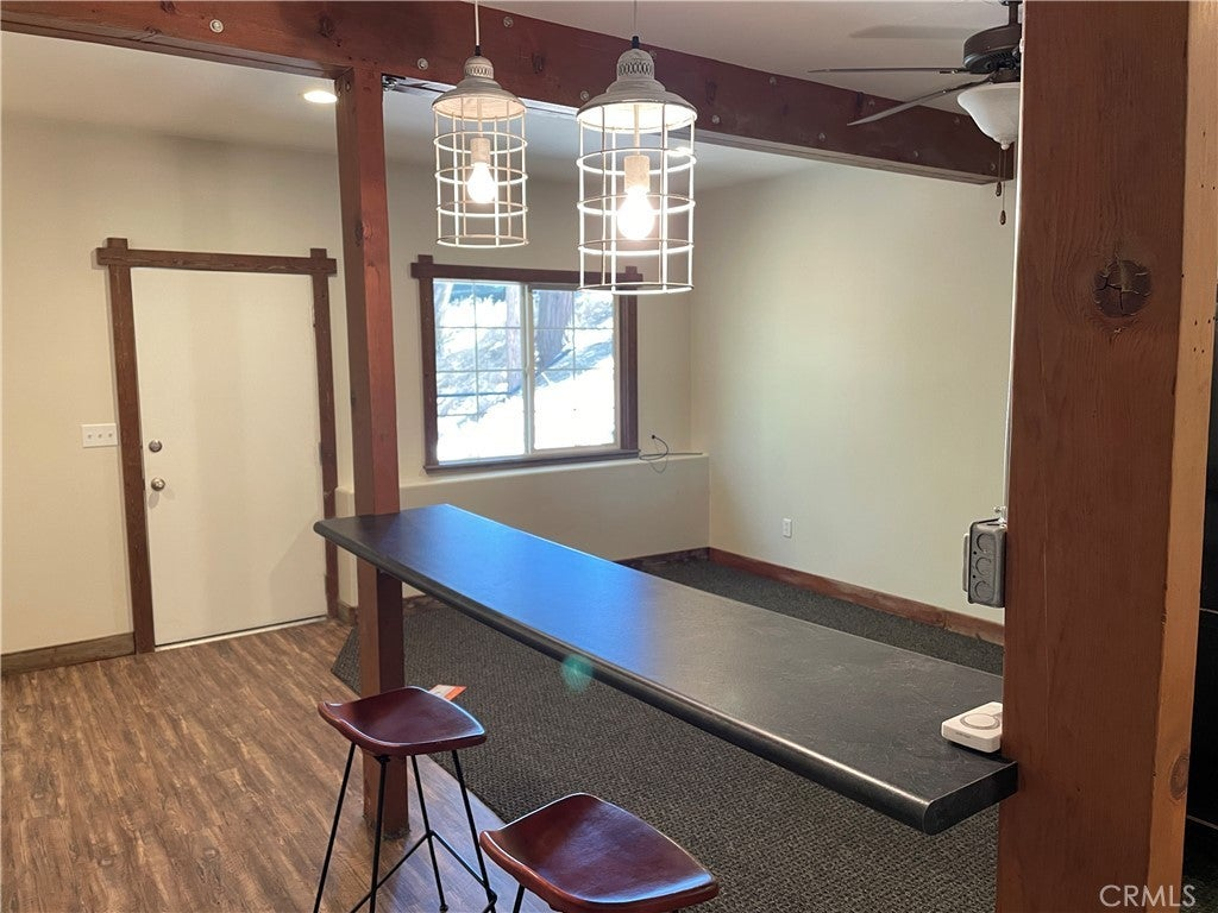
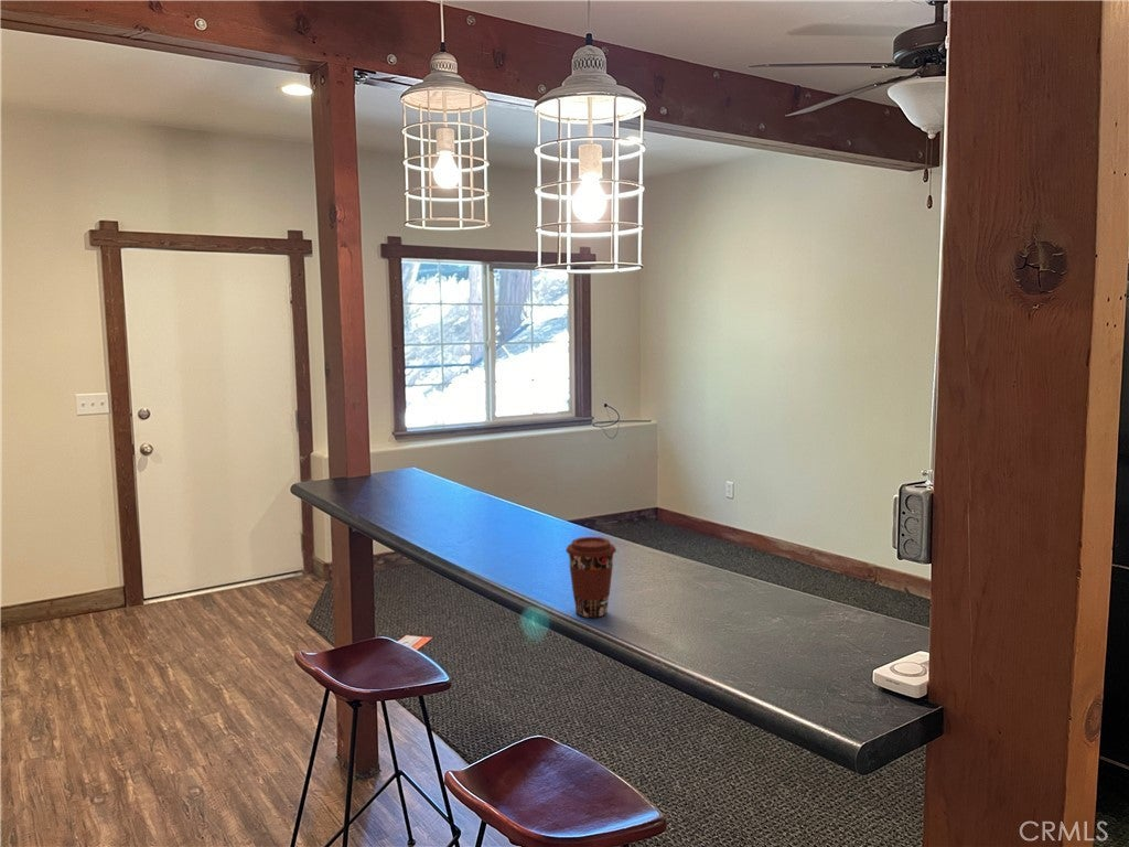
+ coffee cup [564,536,617,619]
